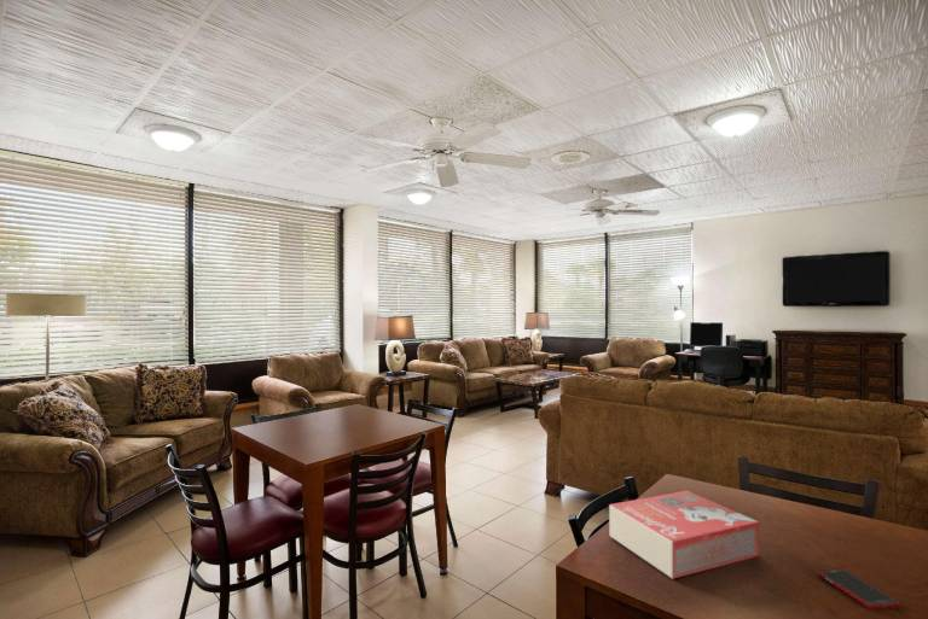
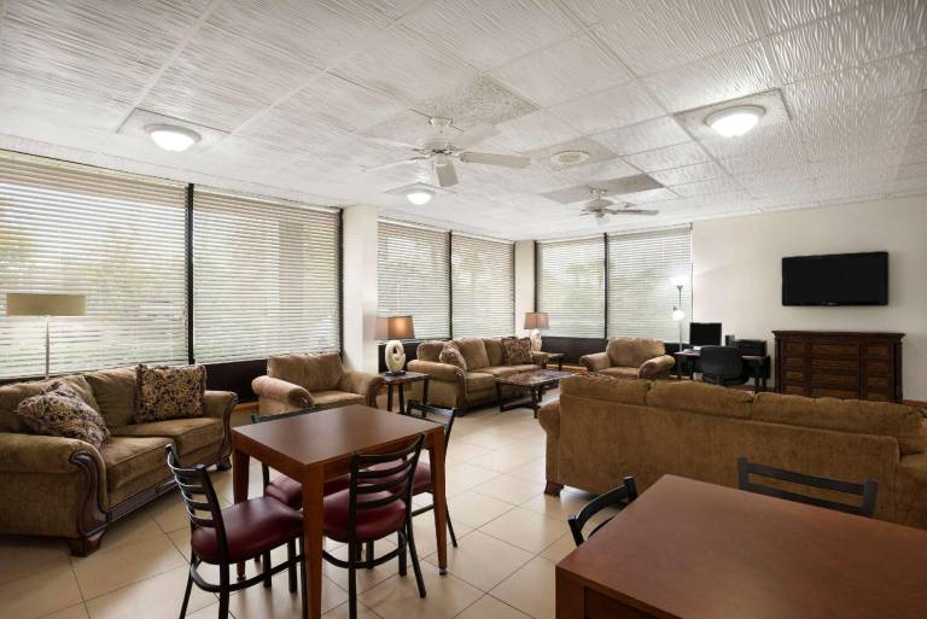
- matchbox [608,490,760,580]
- cell phone [816,567,901,611]
